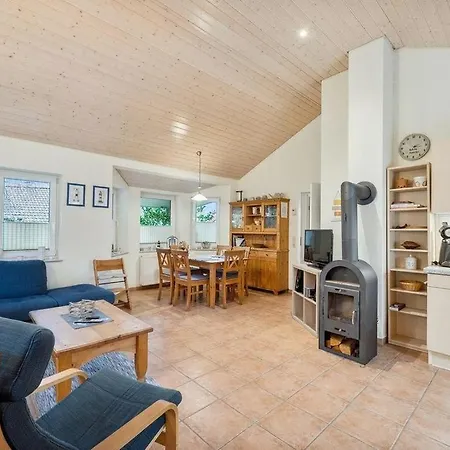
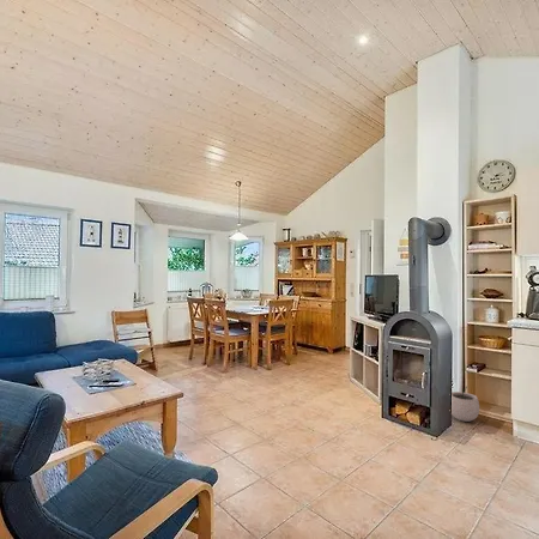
+ plant pot [450,386,480,423]
